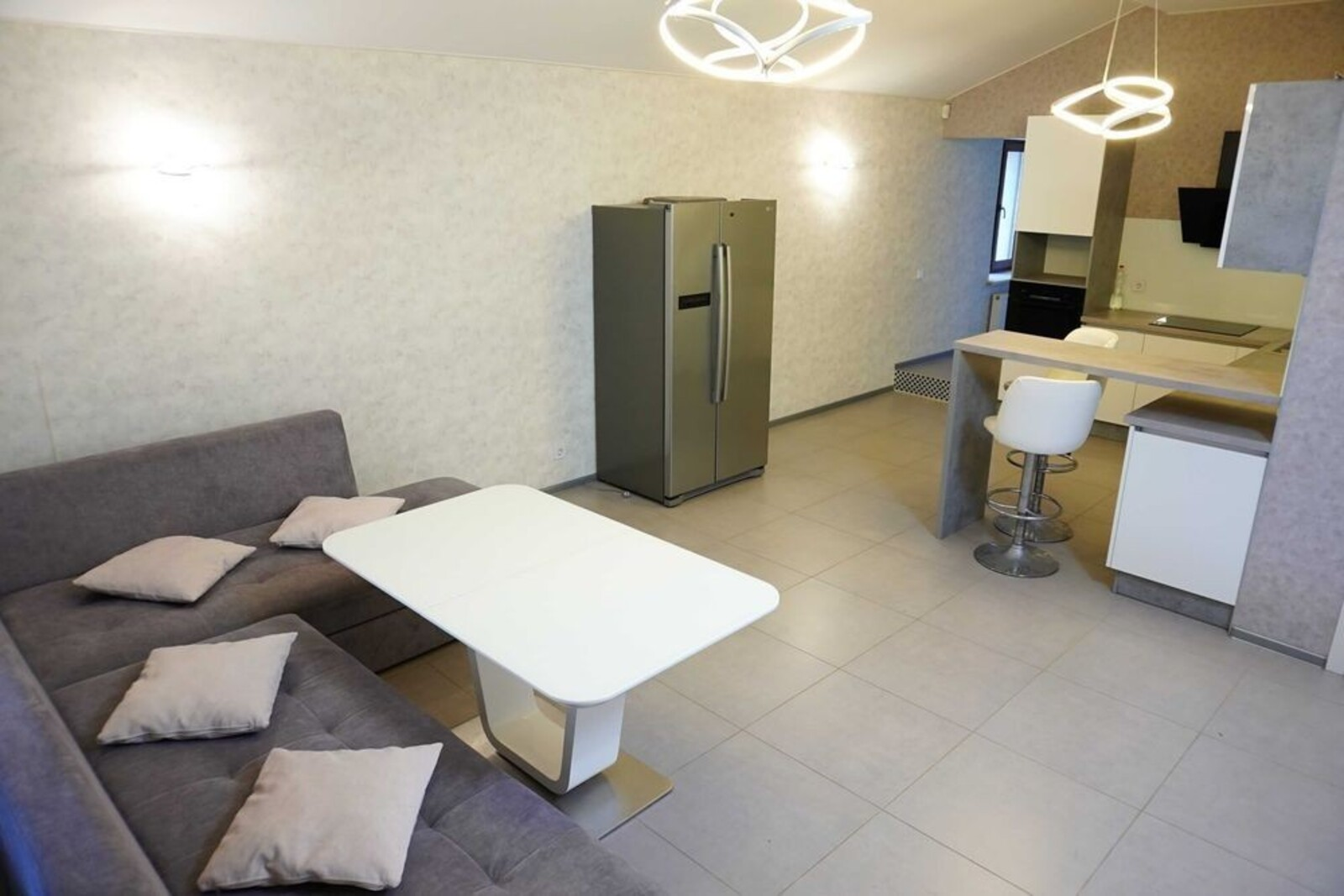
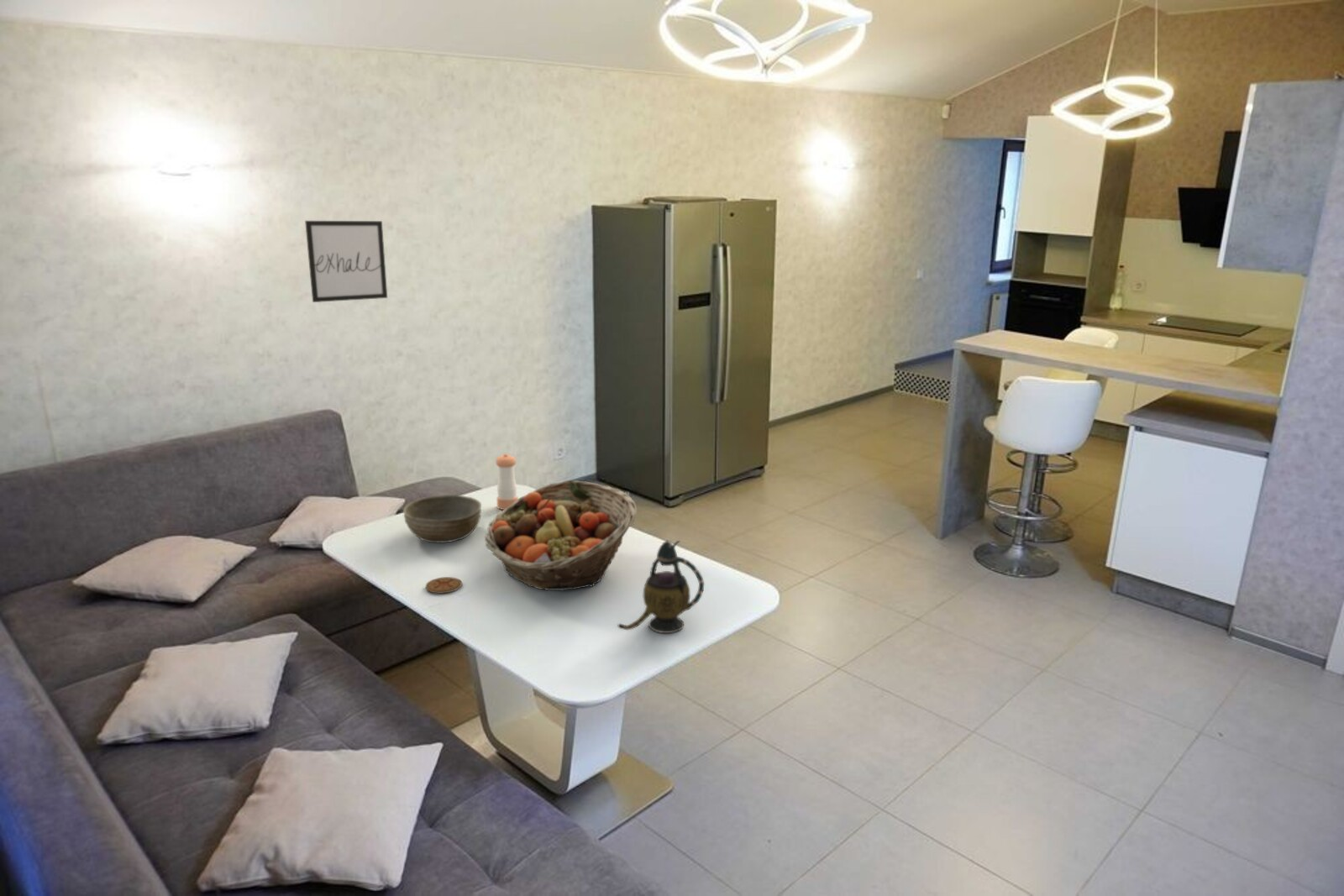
+ bowl [402,494,482,543]
+ fruit basket [484,479,638,591]
+ wall art [304,220,388,303]
+ pepper shaker [495,453,519,511]
+ teapot [617,540,705,634]
+ coaster [425,576,463,594]
